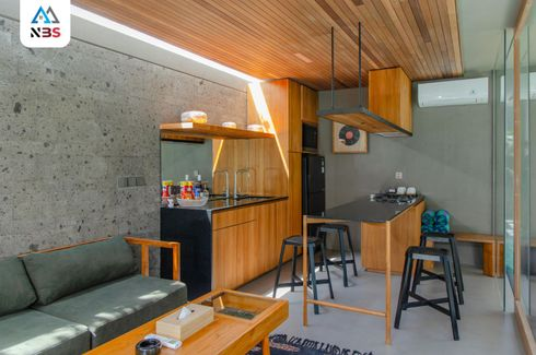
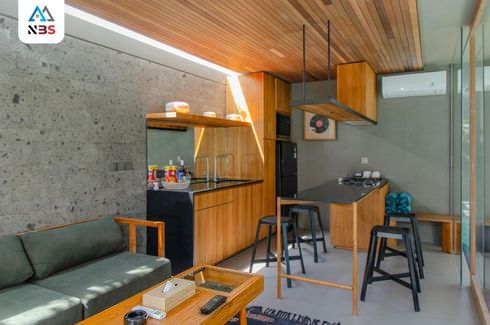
+ remote control [199,294,228,314]
